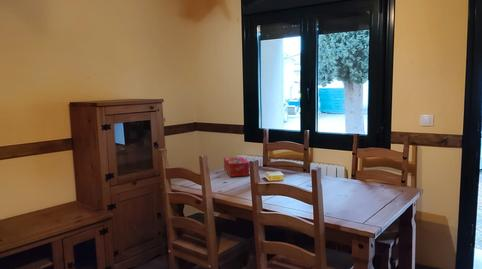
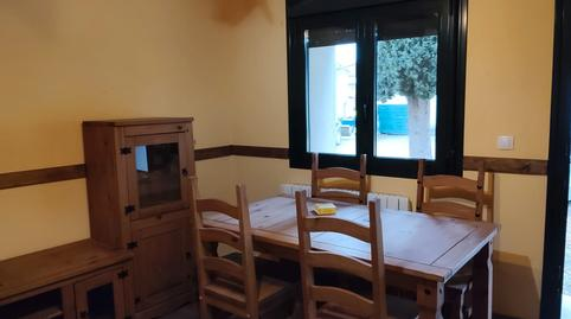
- tissue box [223,156,251,178]
